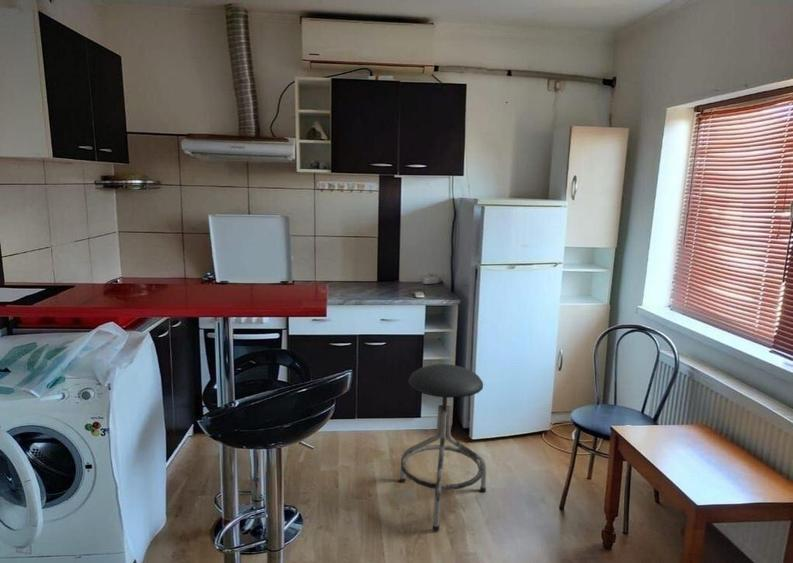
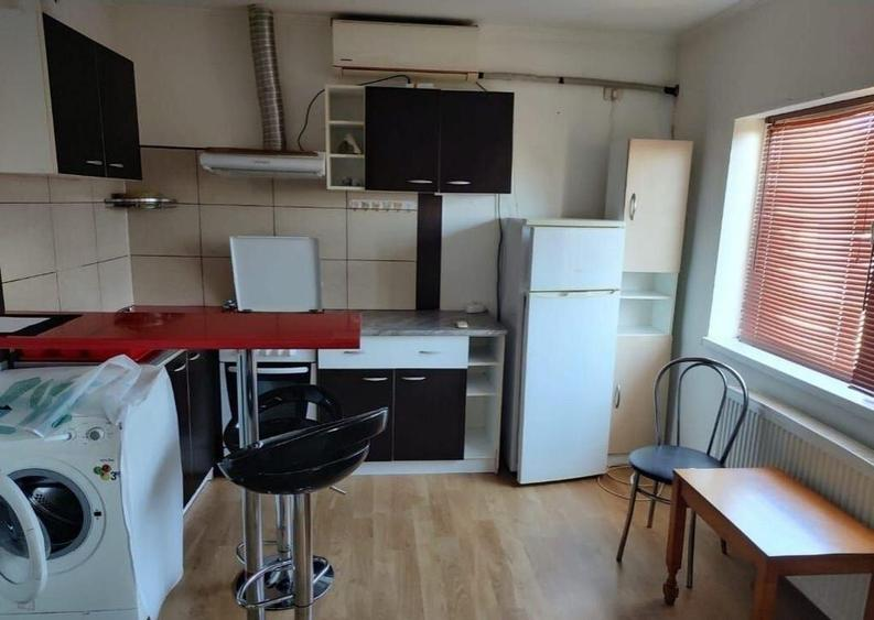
- stool [399,363,487,532]
